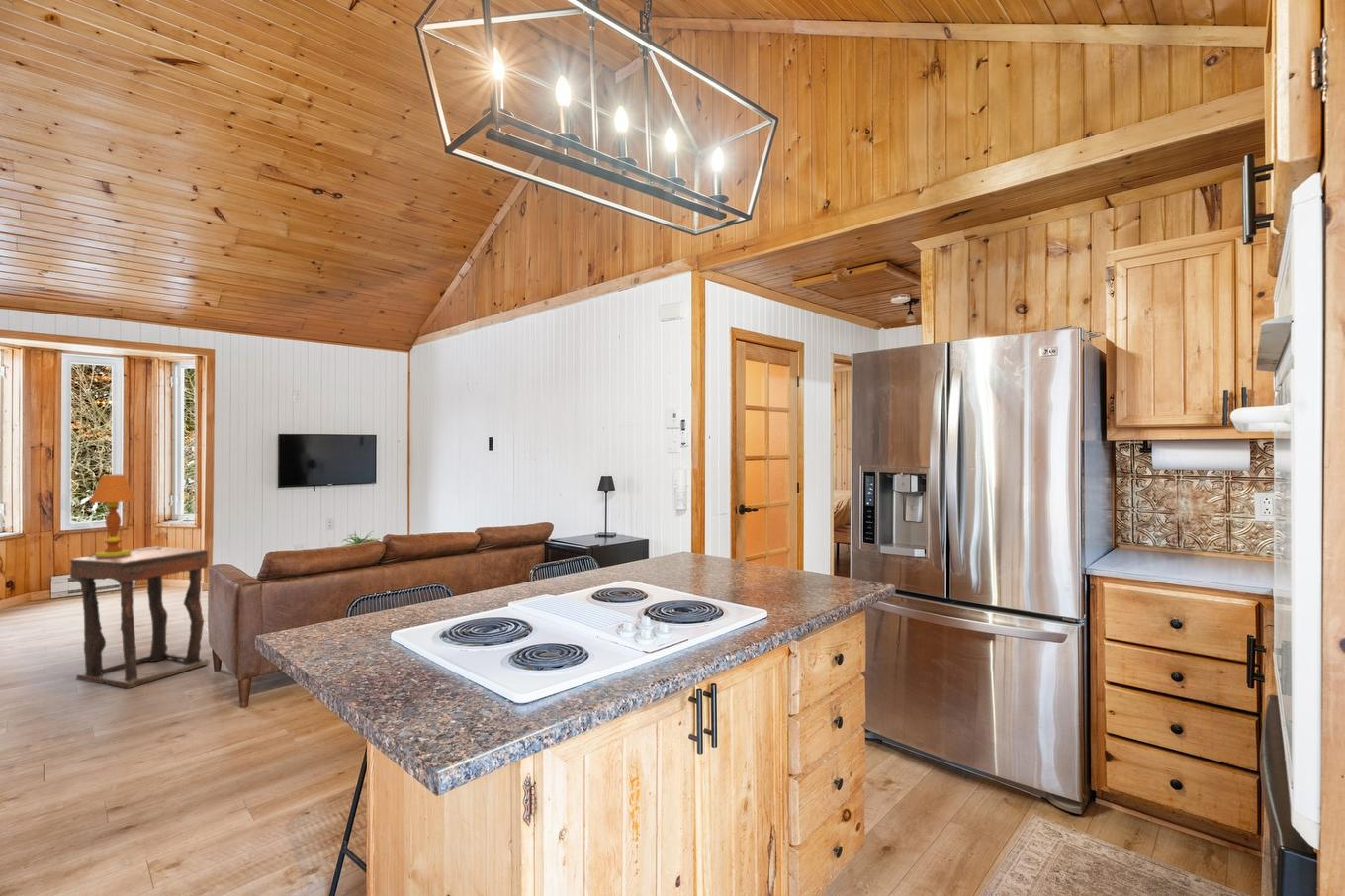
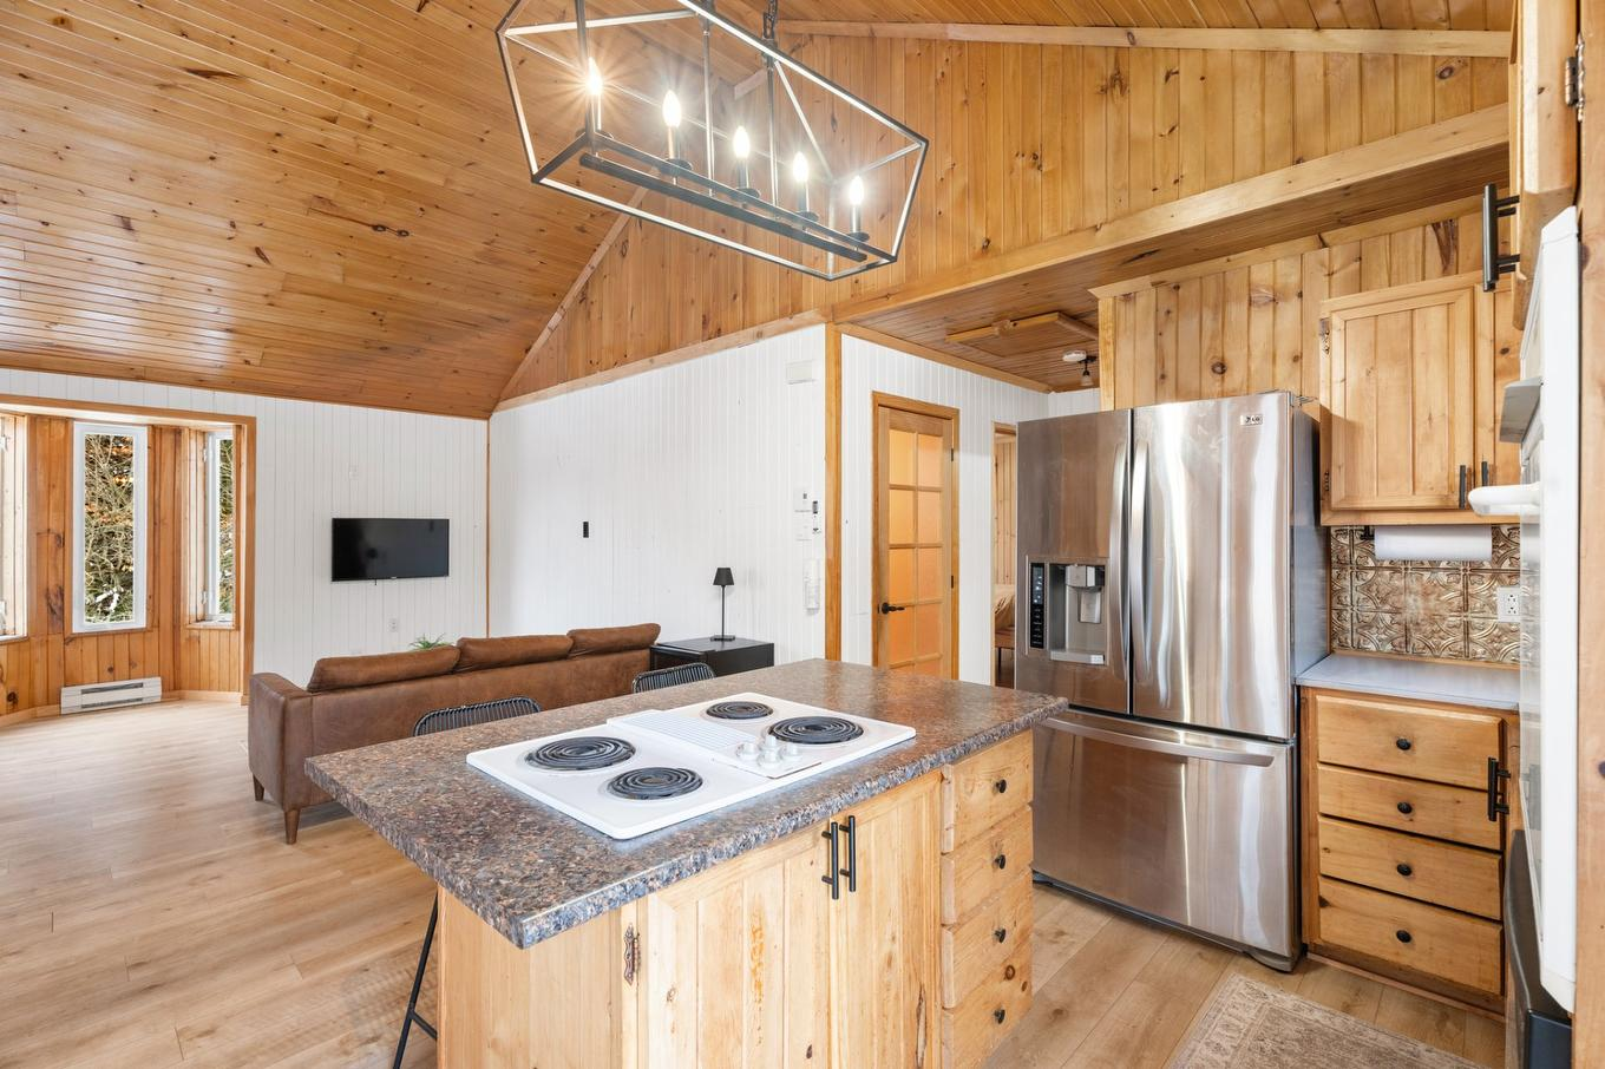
- side table [69,545,210,690]
- table lamp [86,474,161,558]
